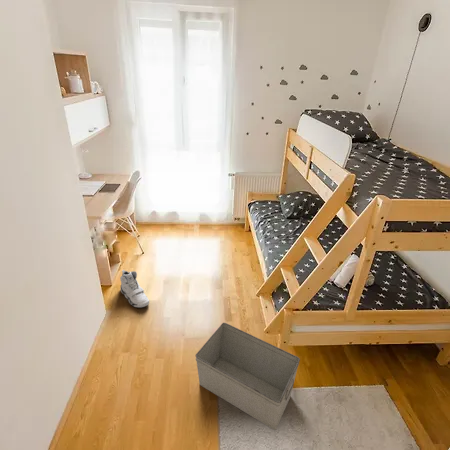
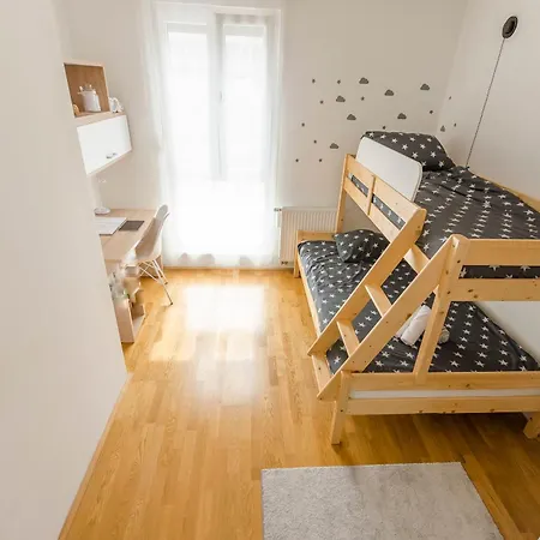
- sneaker [119,269,150,308]
- storage bin [195,322,301,431]
